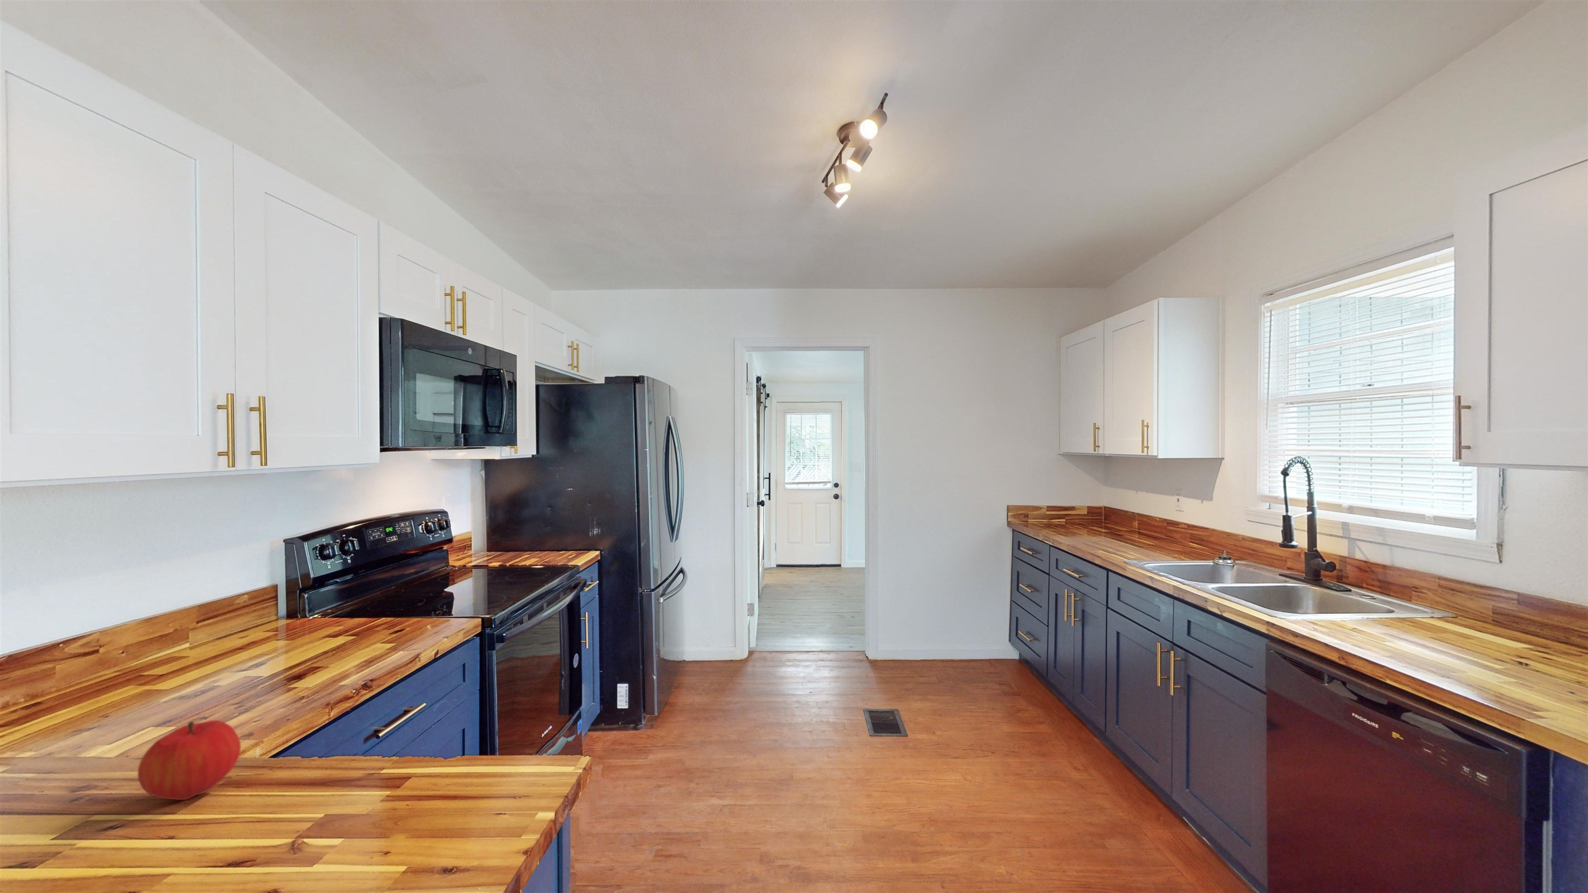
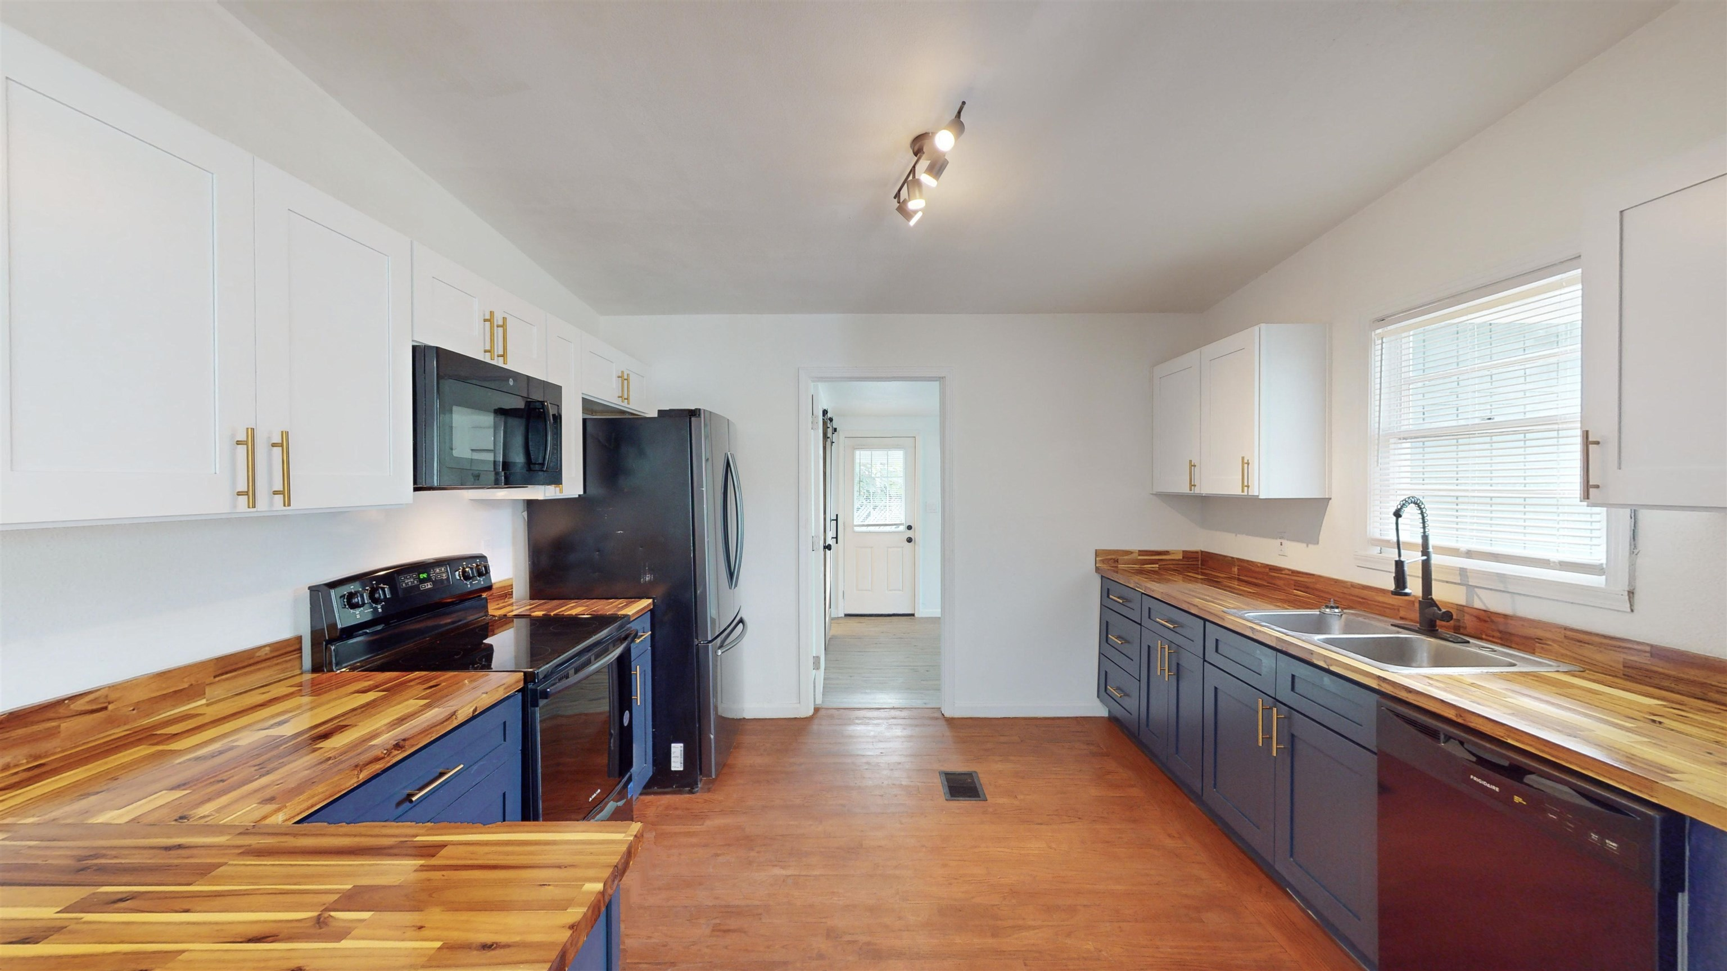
- fruit [137,720,241,800]
